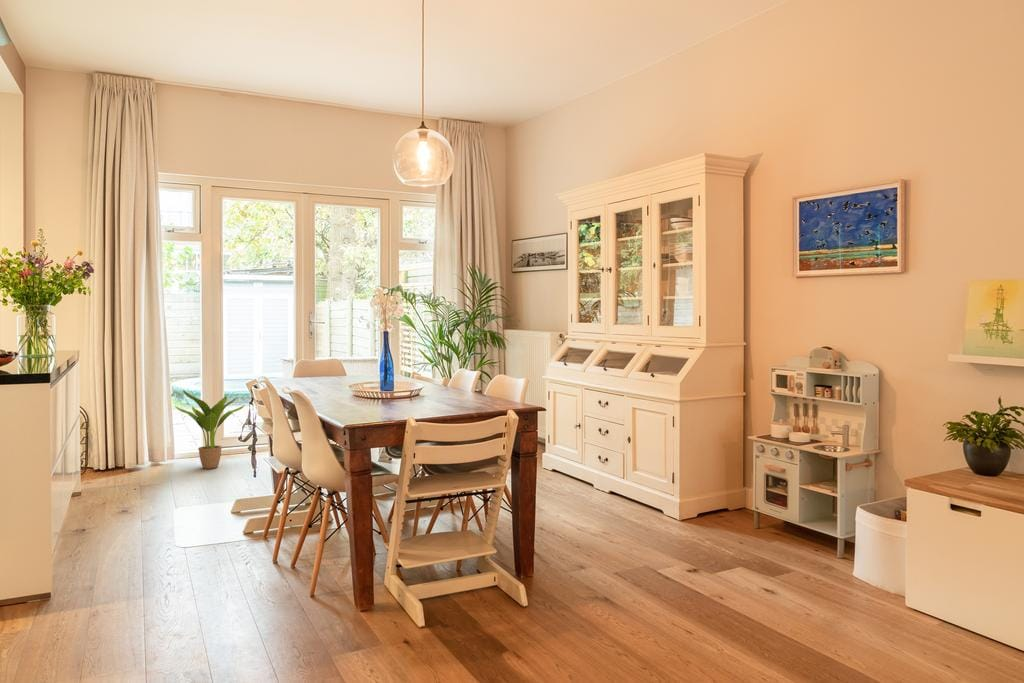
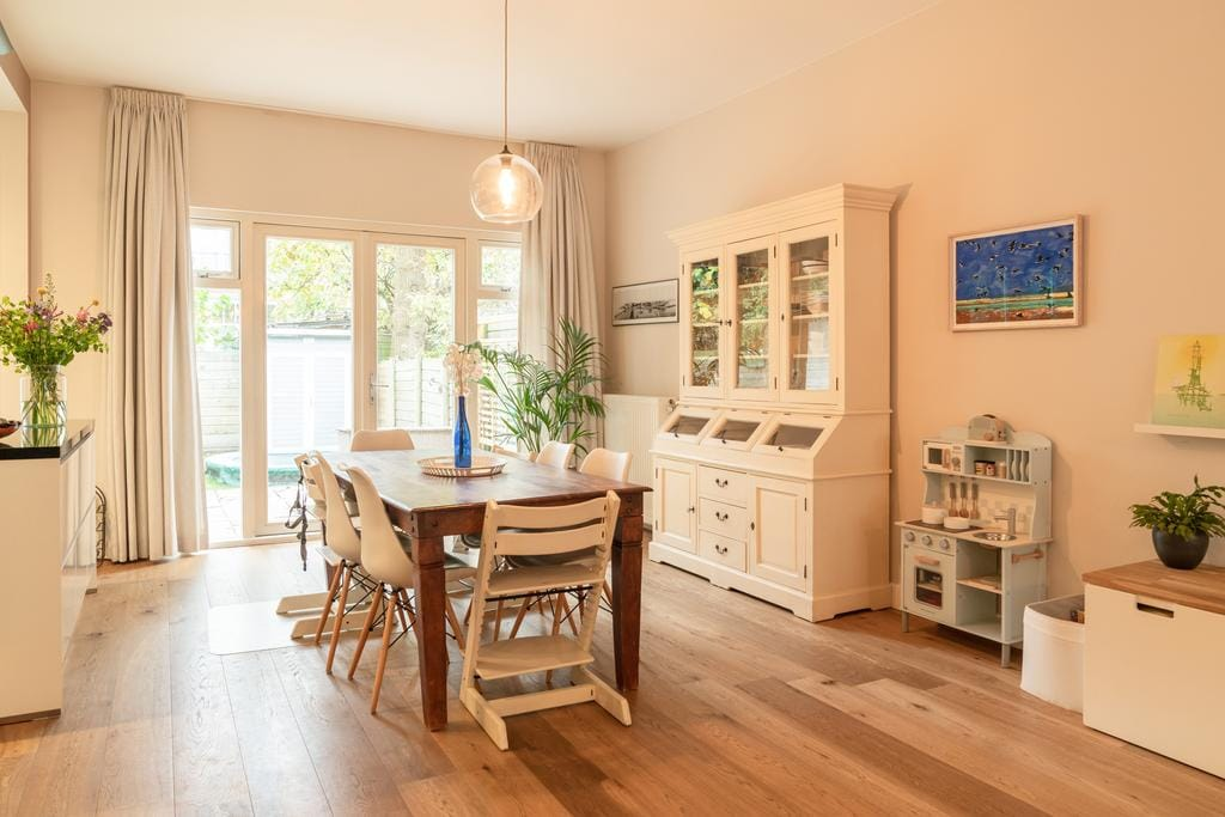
- potted plant [174,389,246,470]
